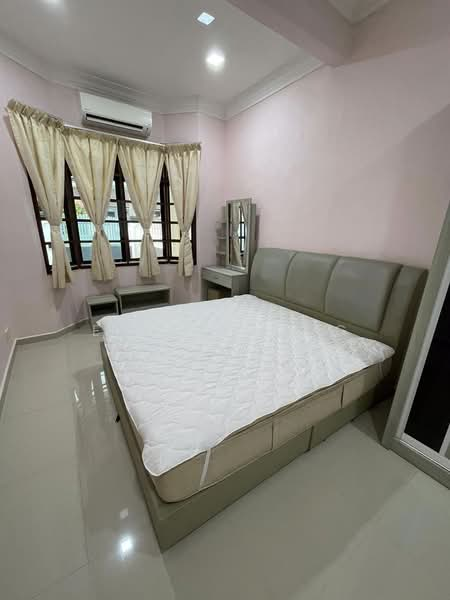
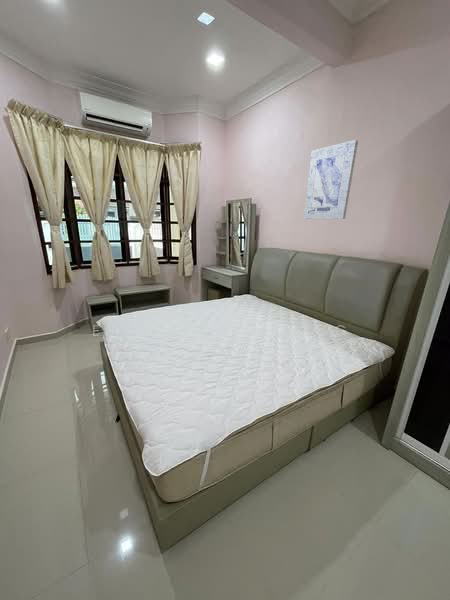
+ wall art [303,139,359,220]
